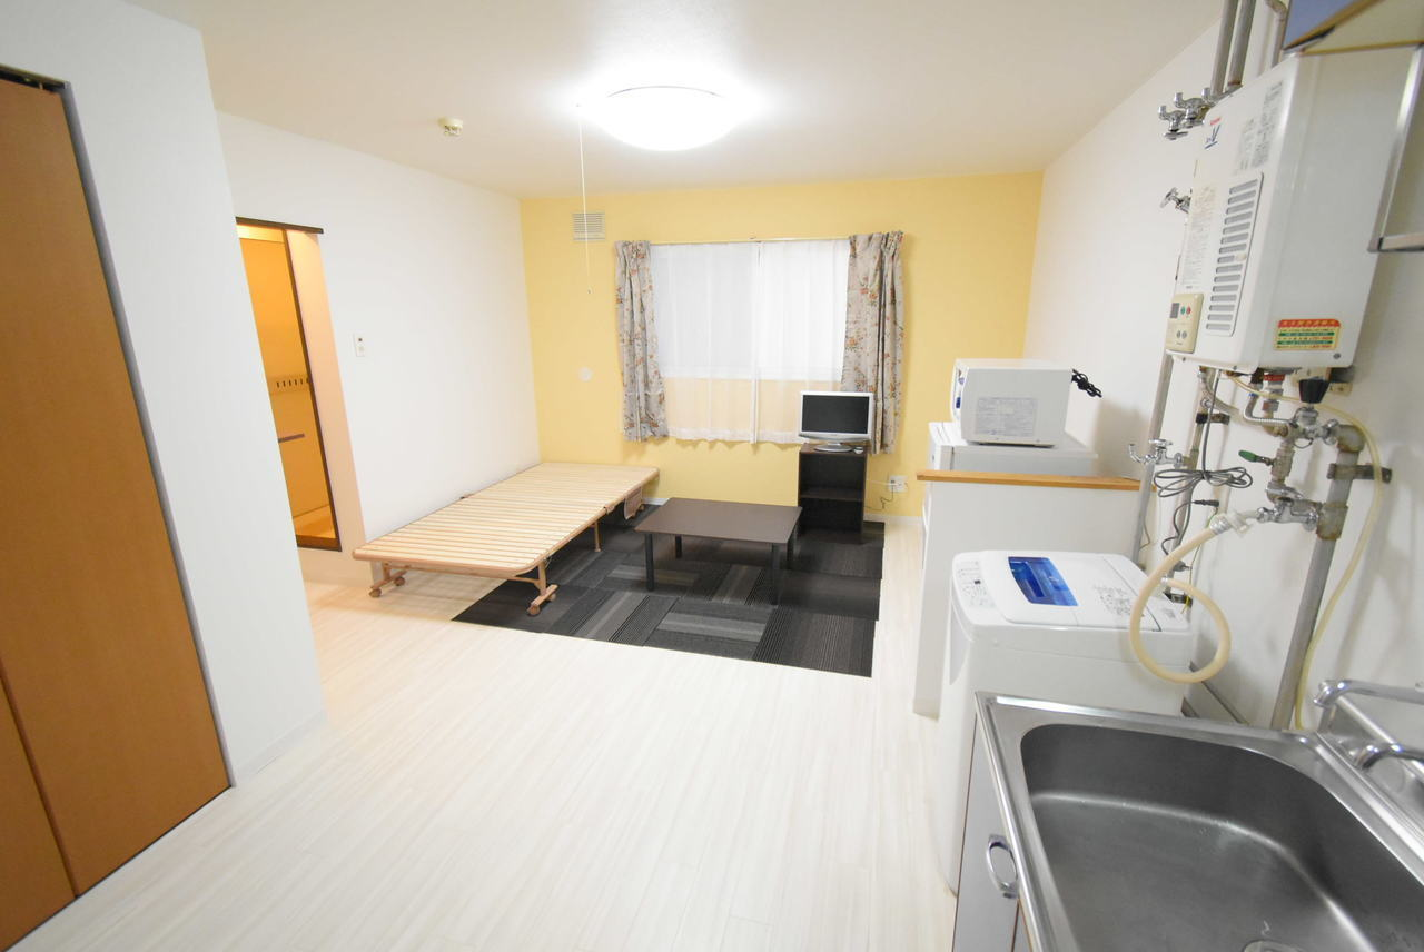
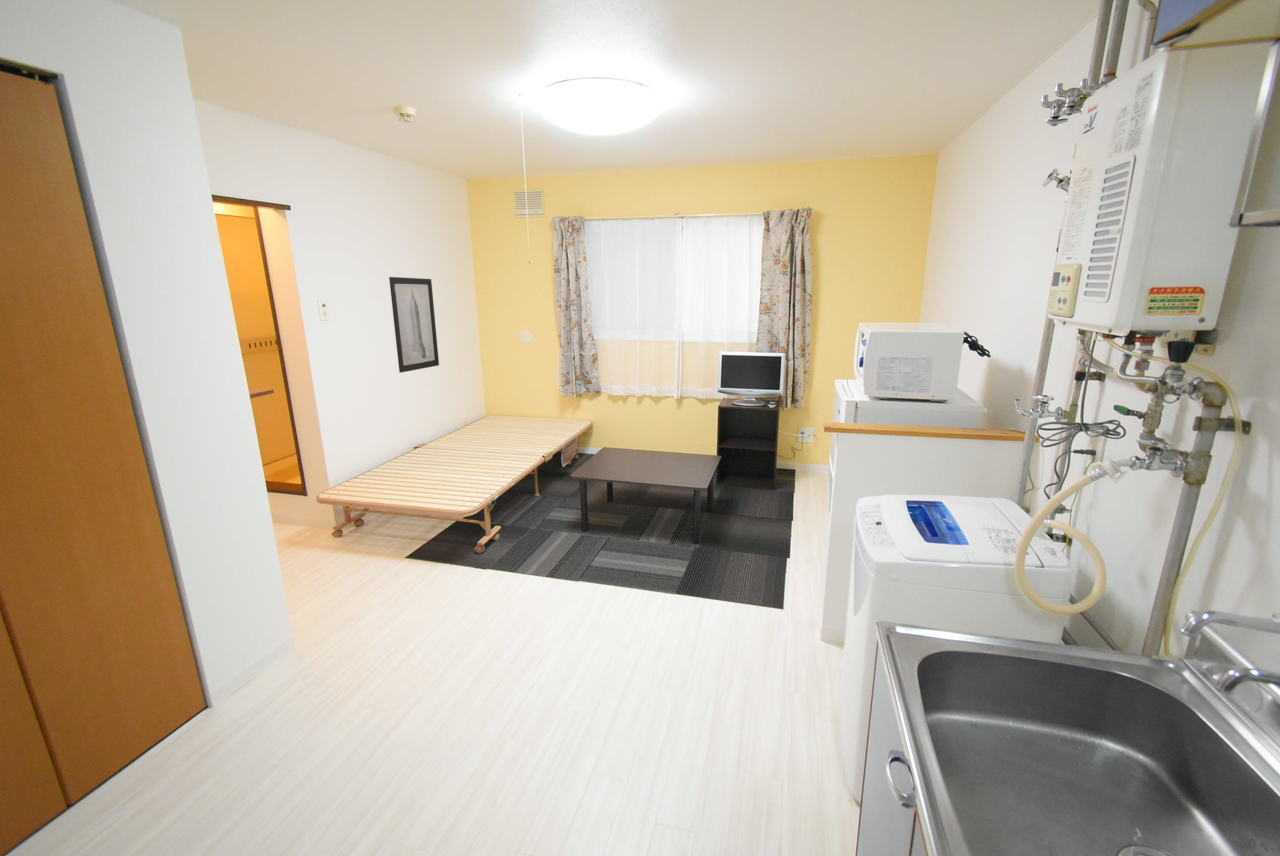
+ wall art [388,276,440,374]
